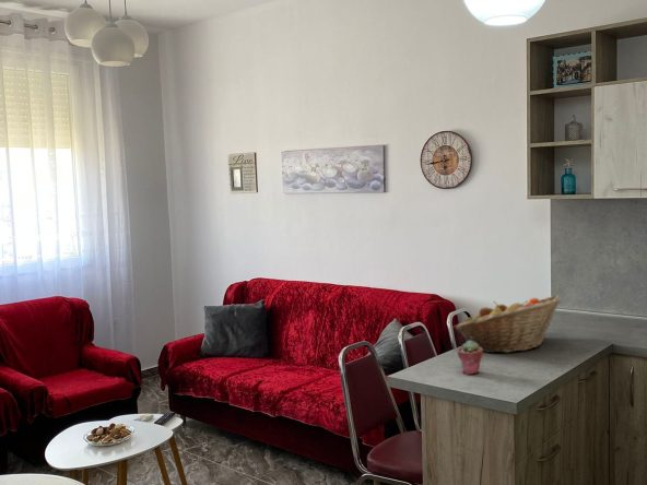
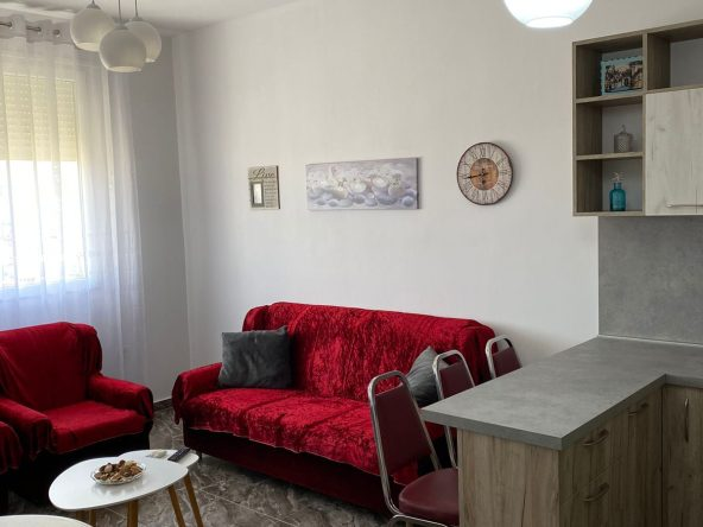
- potted succulent [456,341,484,376]
- fruit basket [455,294,563,354]
